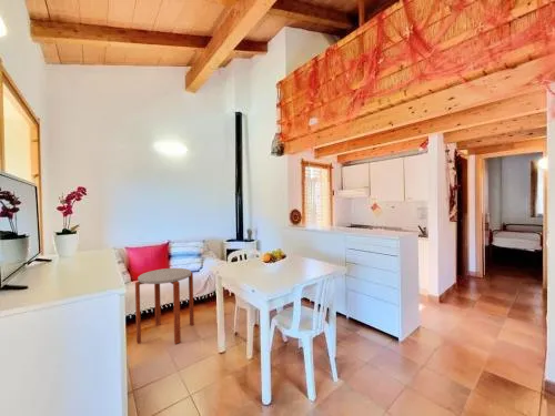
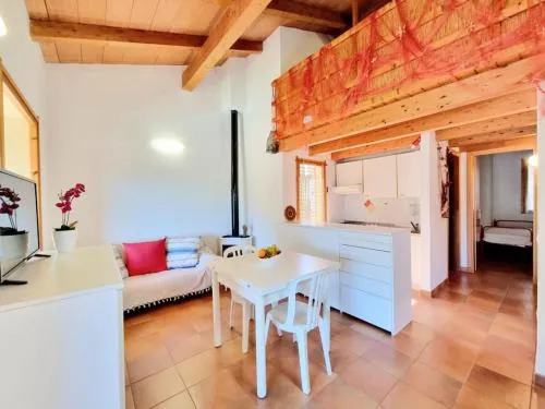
- side table [134,267,195,345]
